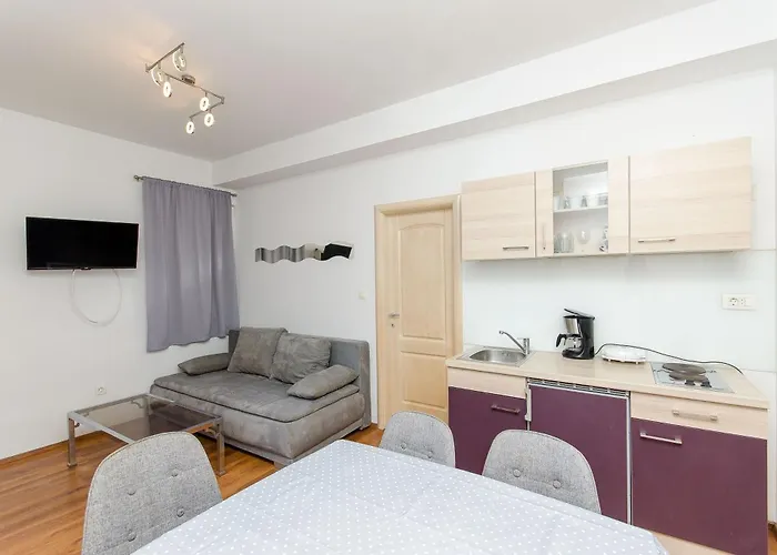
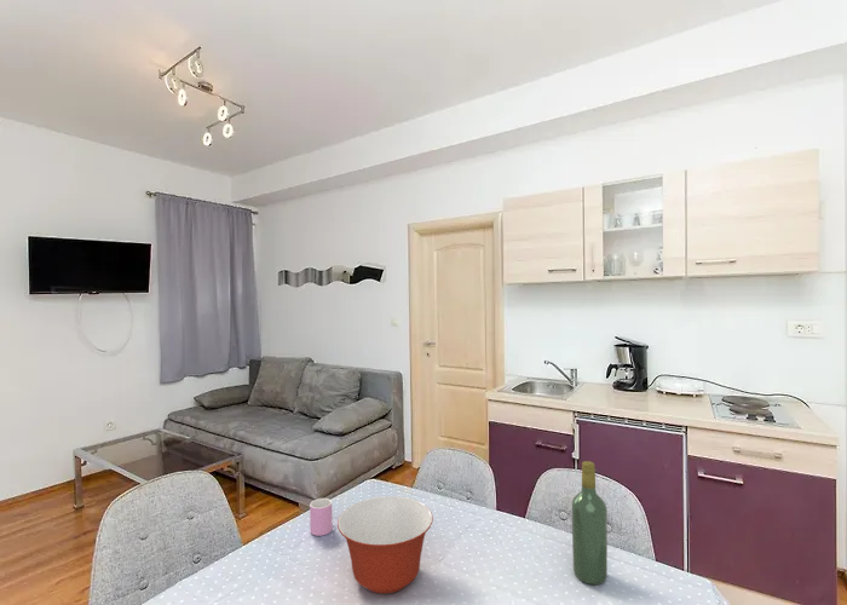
+ cup [309,497,334,537]
+ mixing bowl [336,495,434,594]
+ wine bottle [571,460,609,586]
